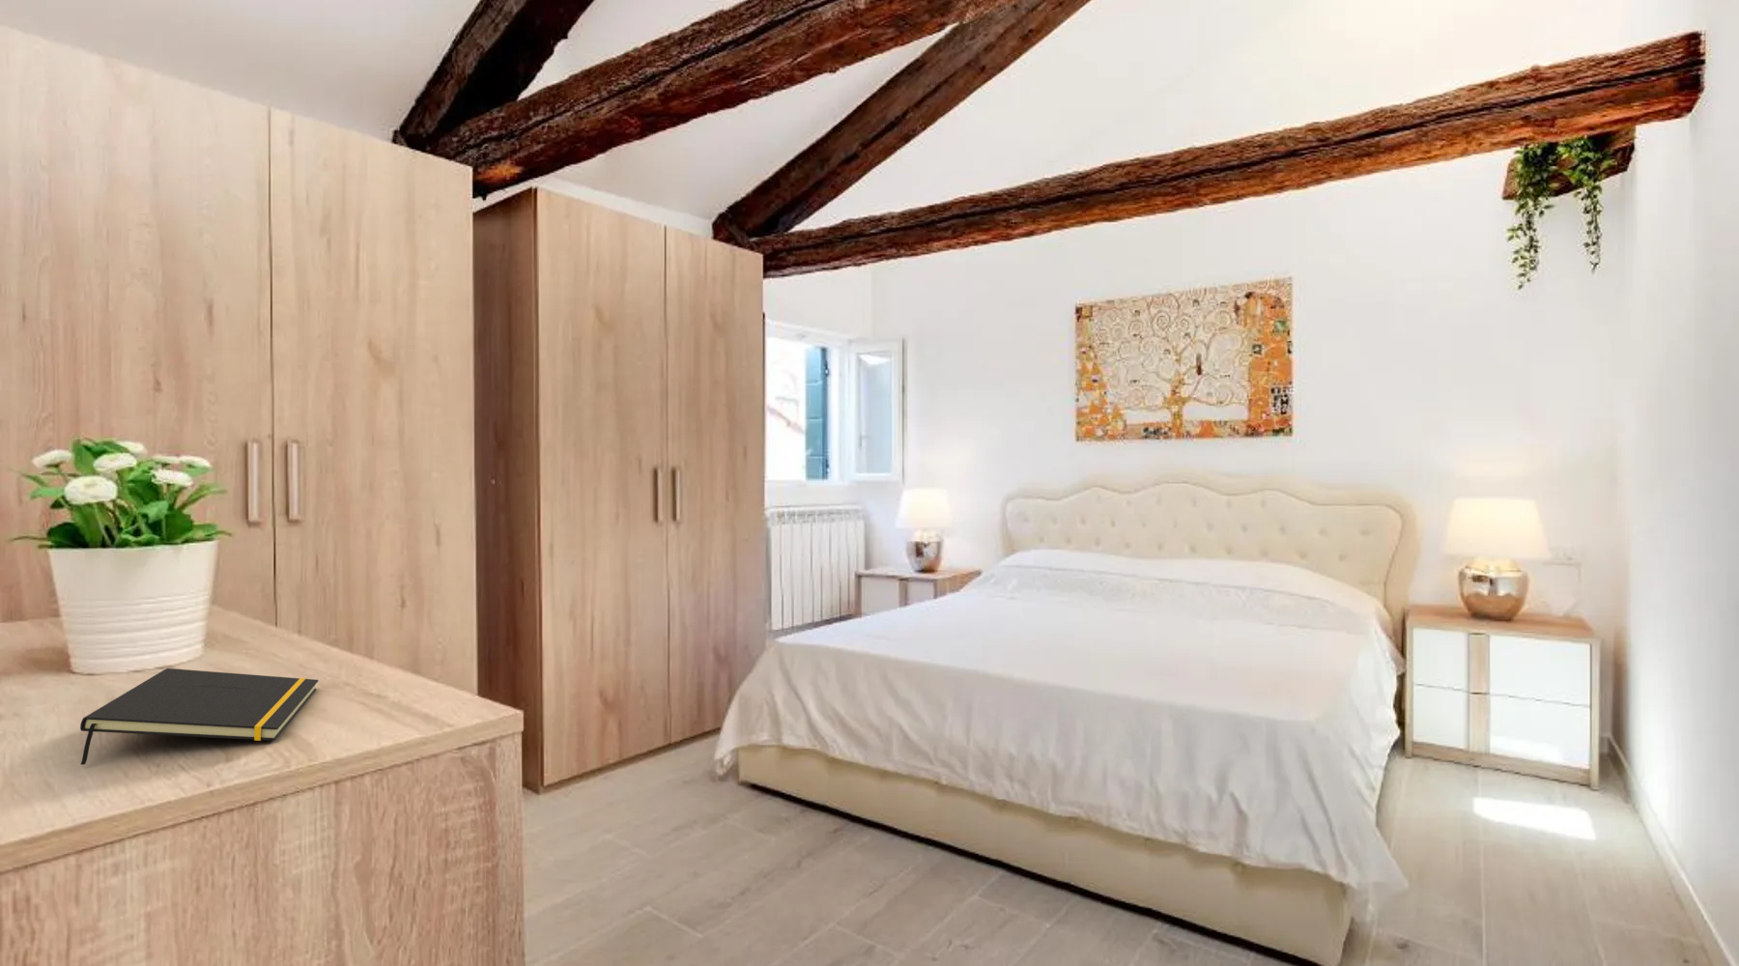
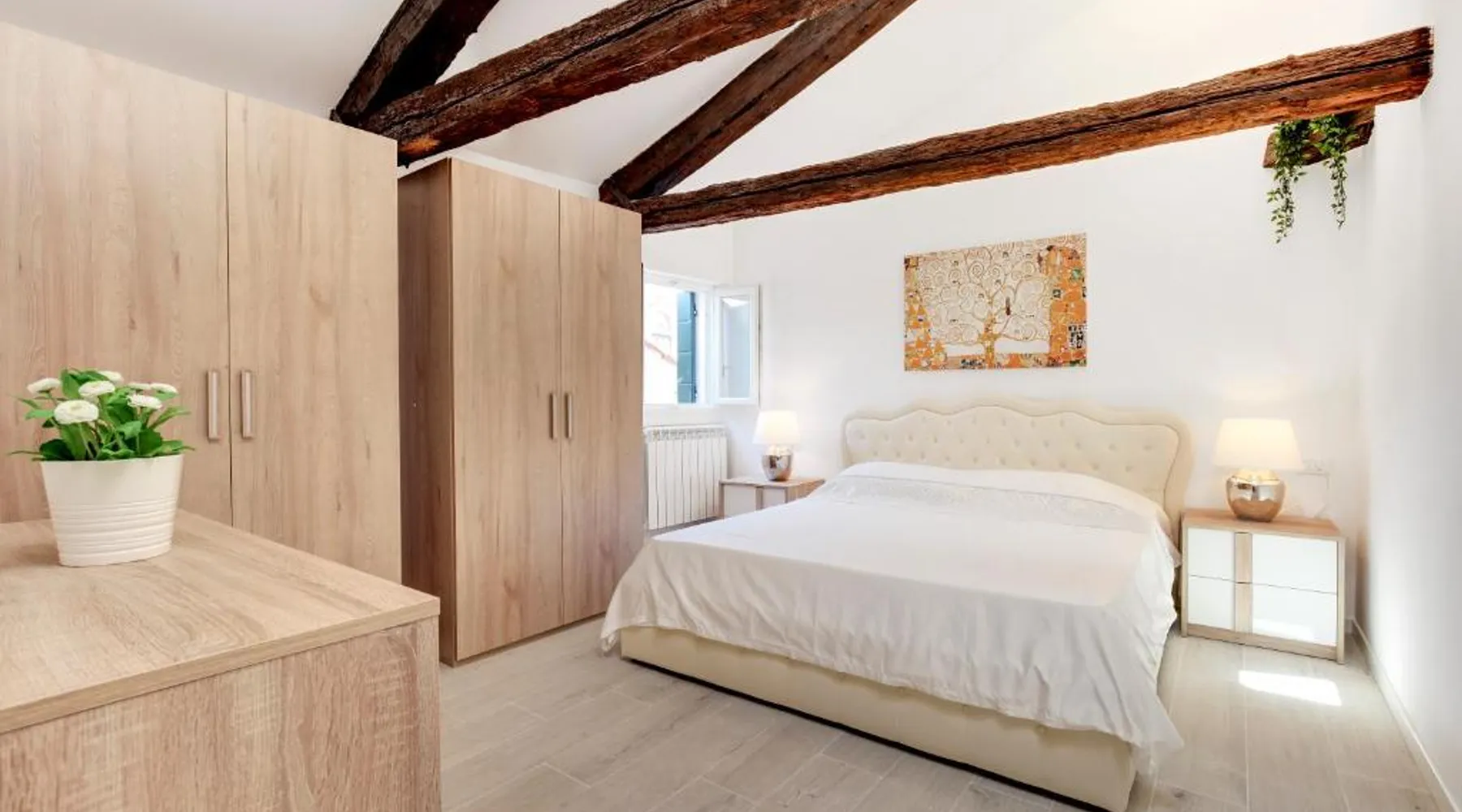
- notepad [80,667,319,765]
